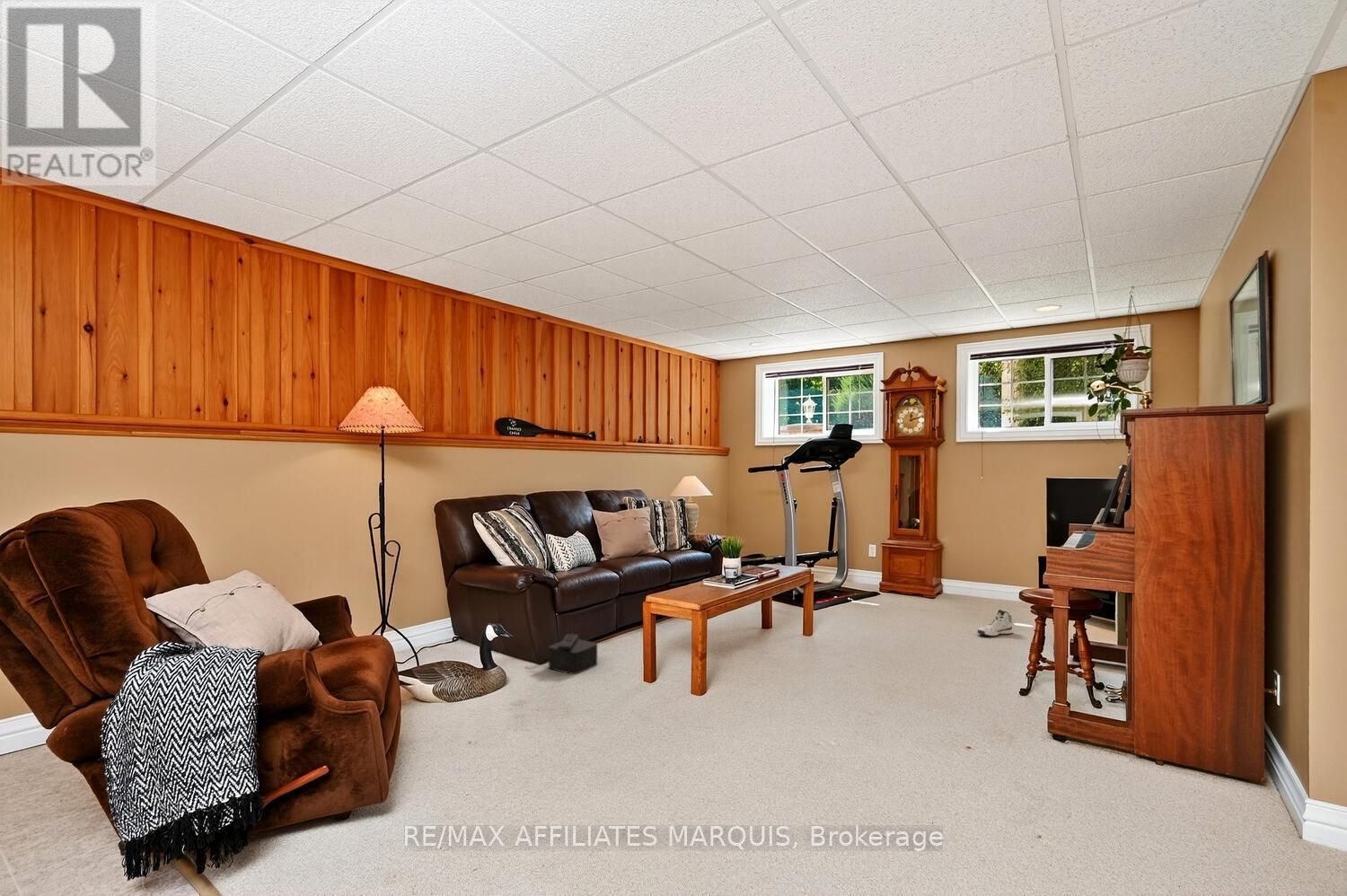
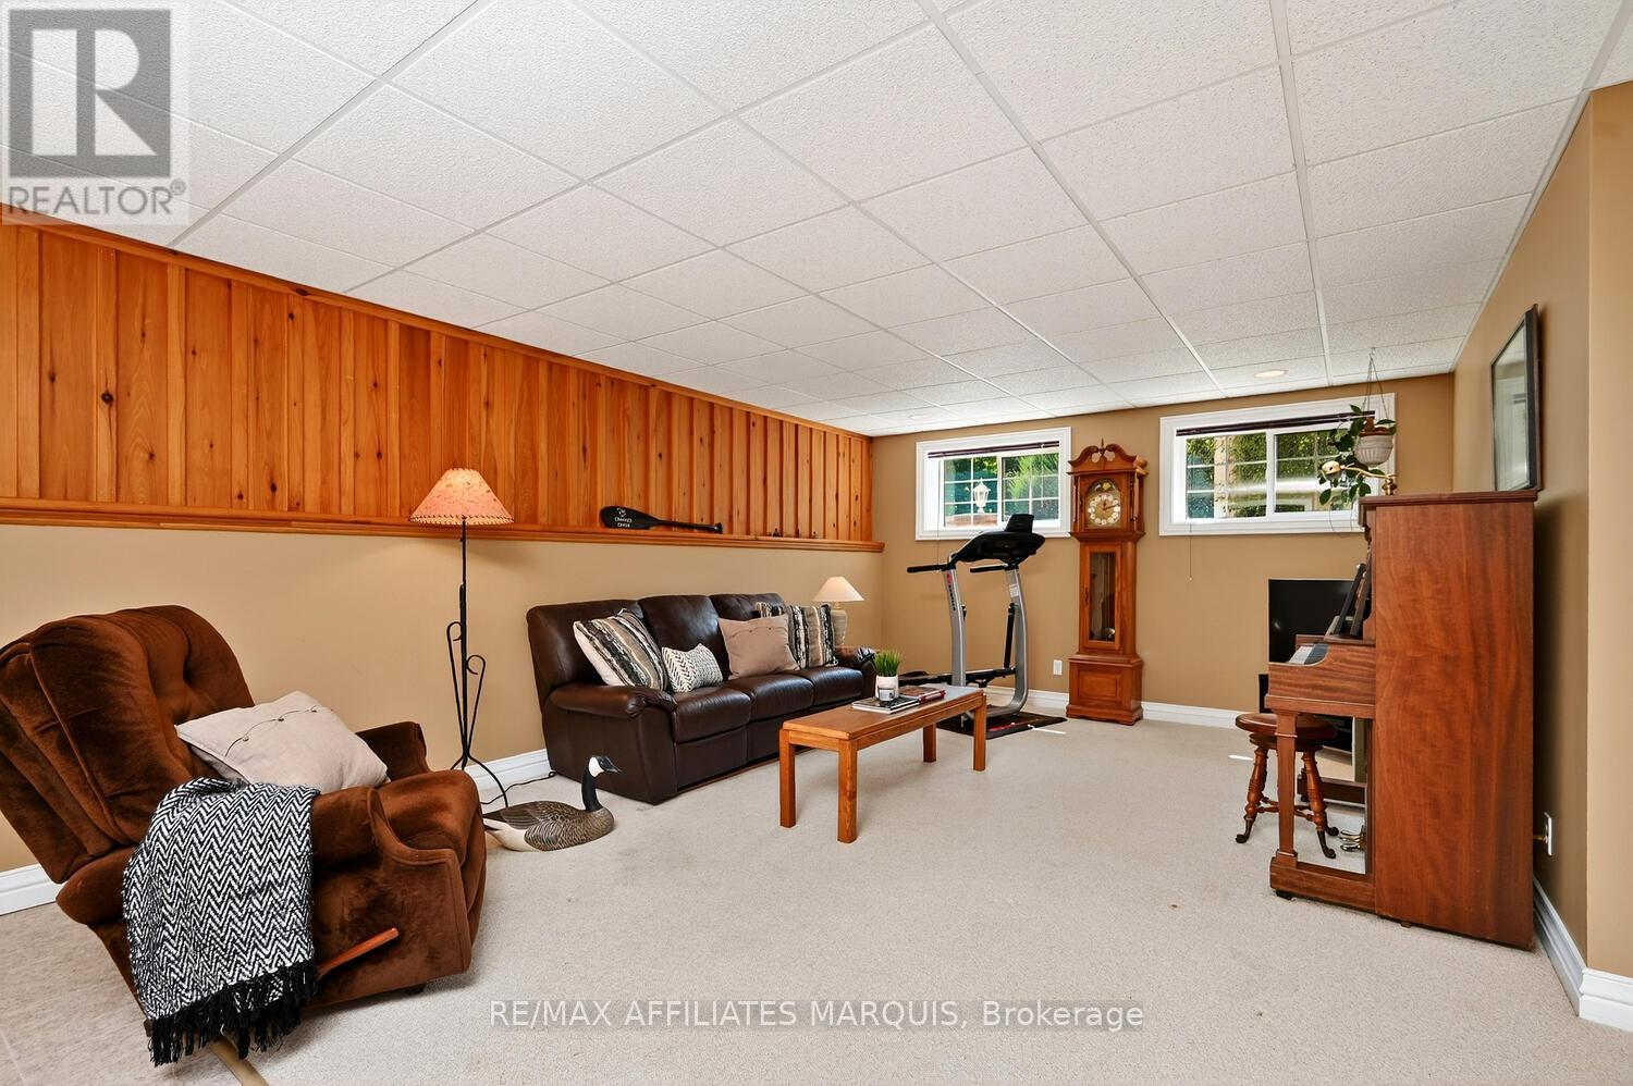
- speaker [548,633,598,675]
- sneaker [976,609,1014,637]
